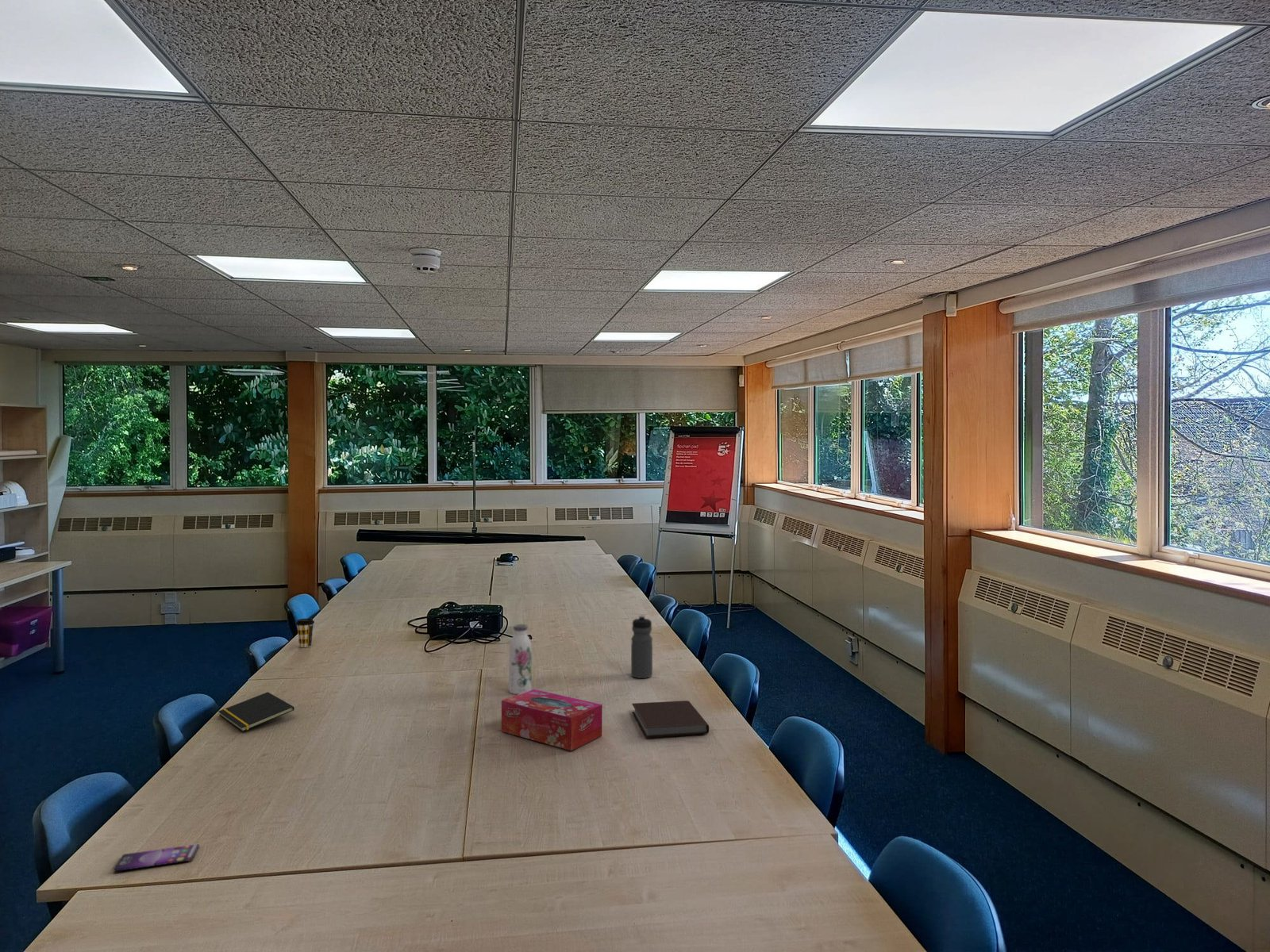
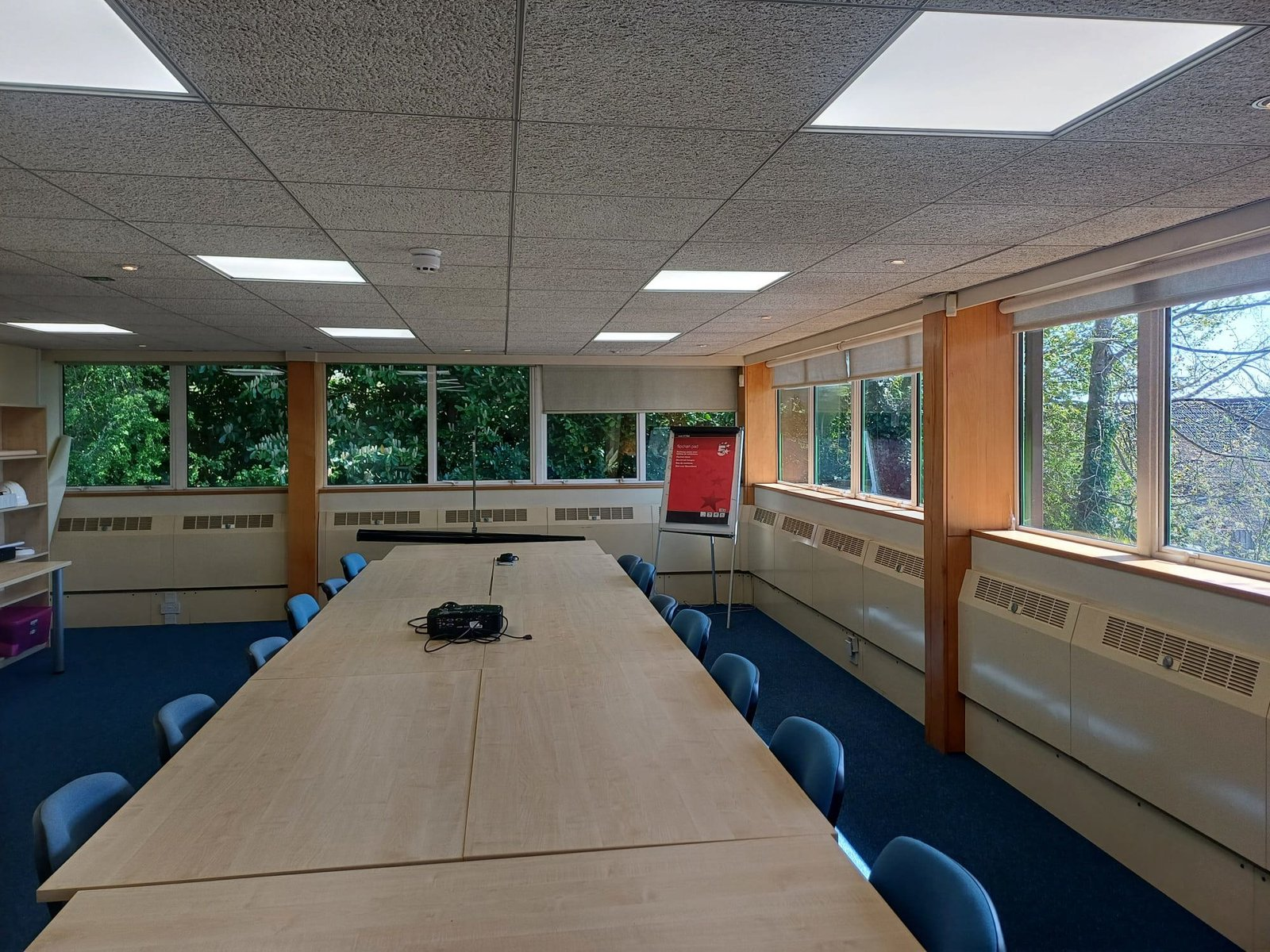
- notebook [631,700,710,739]
- water bottle [630,615,653,679]
- coffee cup [295,617,315,648]
- notepad [217,691,295,732]
- water bottle [508,624,533,695]
- tissue box [501,689,602,751]
- smartphone [113,843,200,872]
